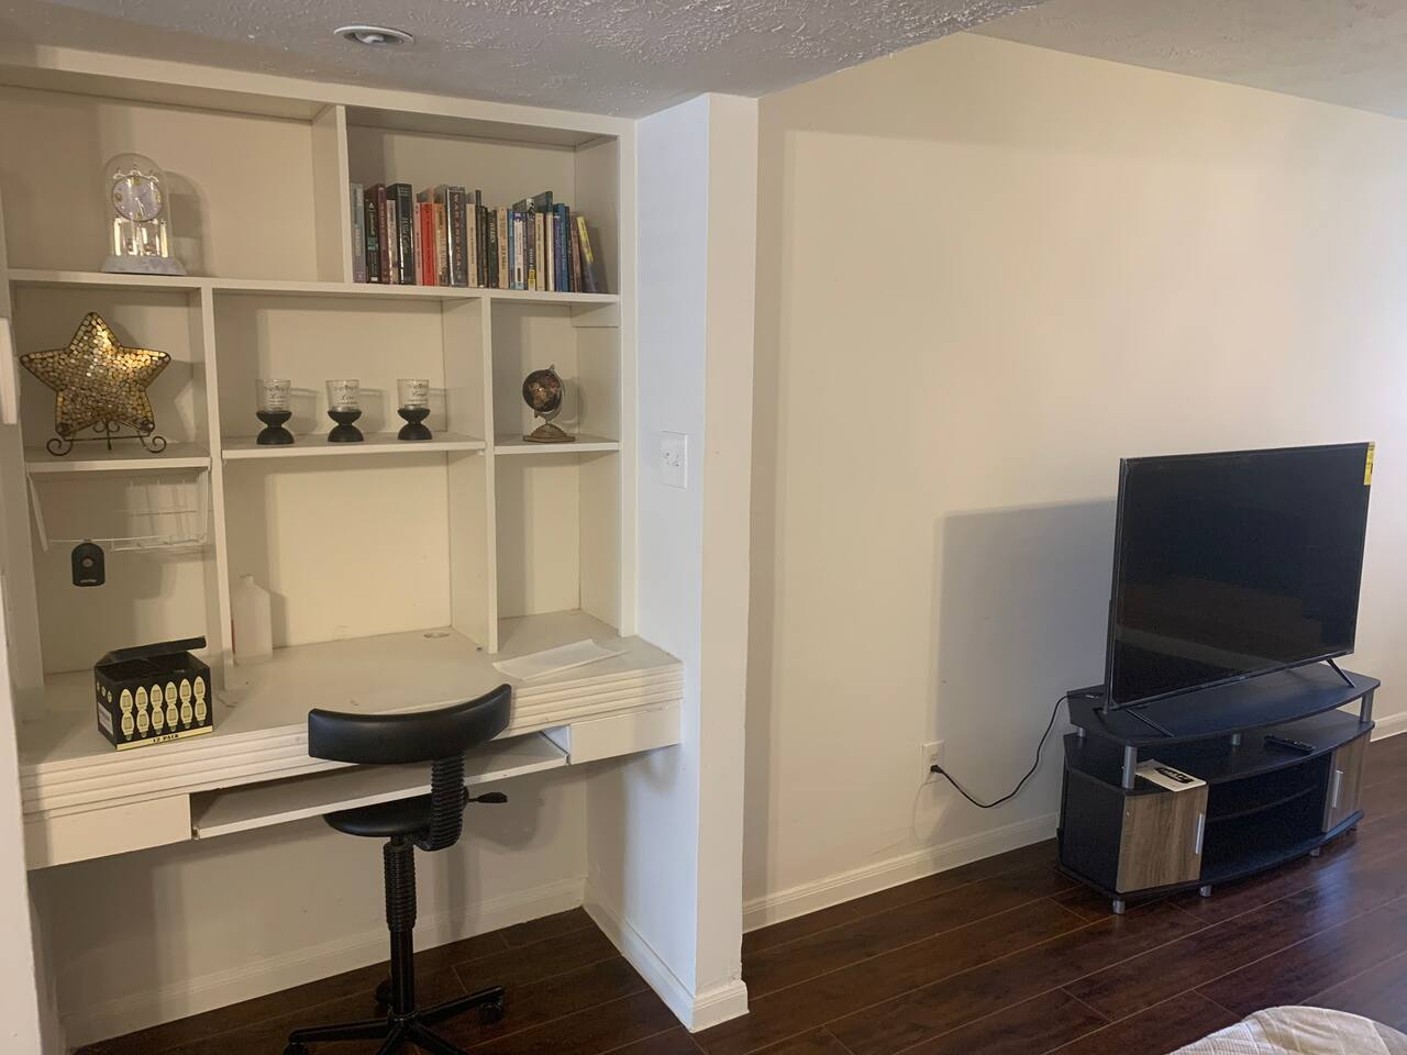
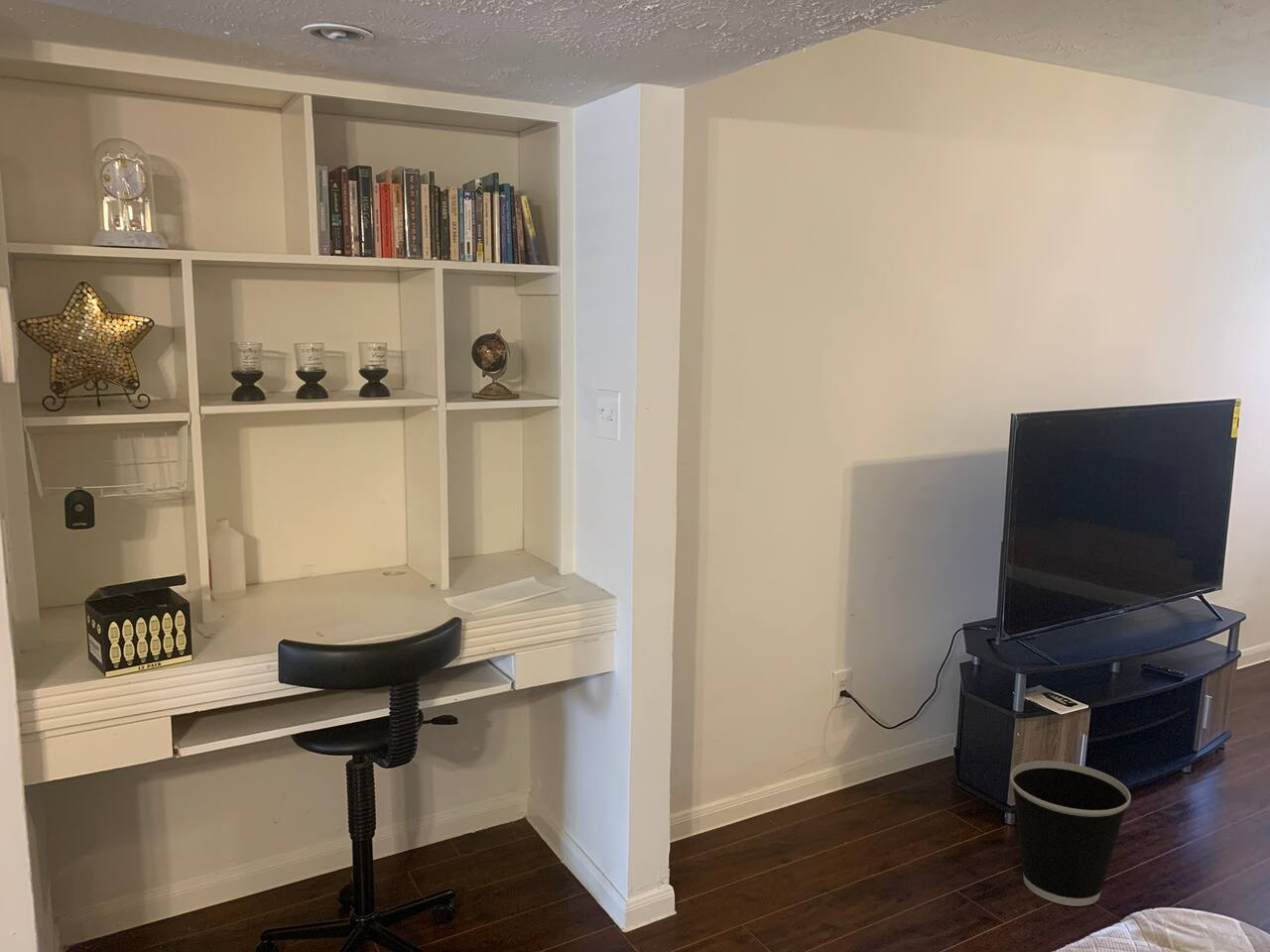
+ wastebasket [1009,760,1132,907]
